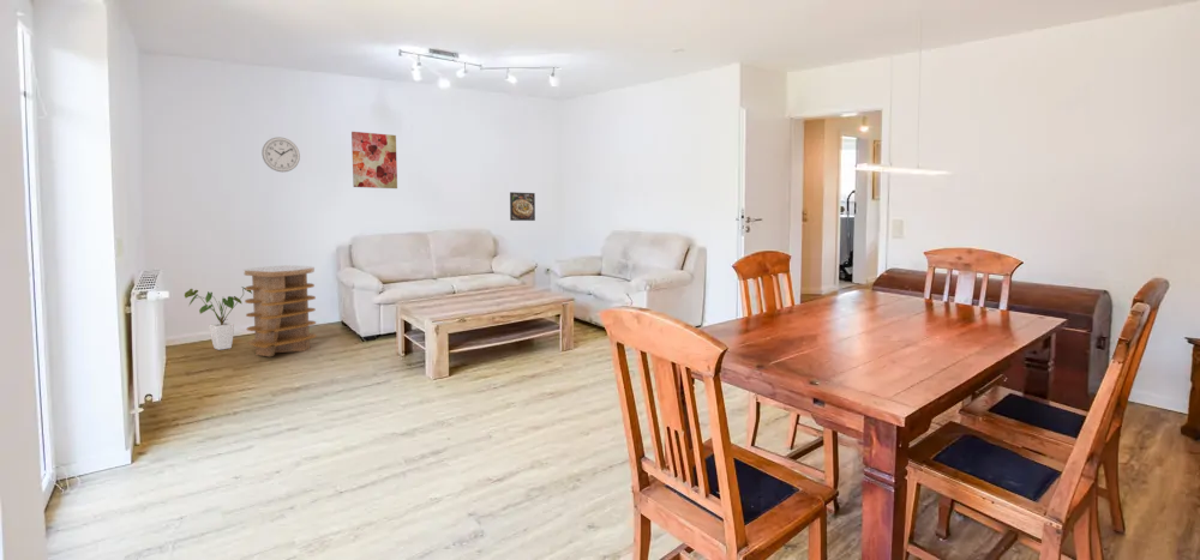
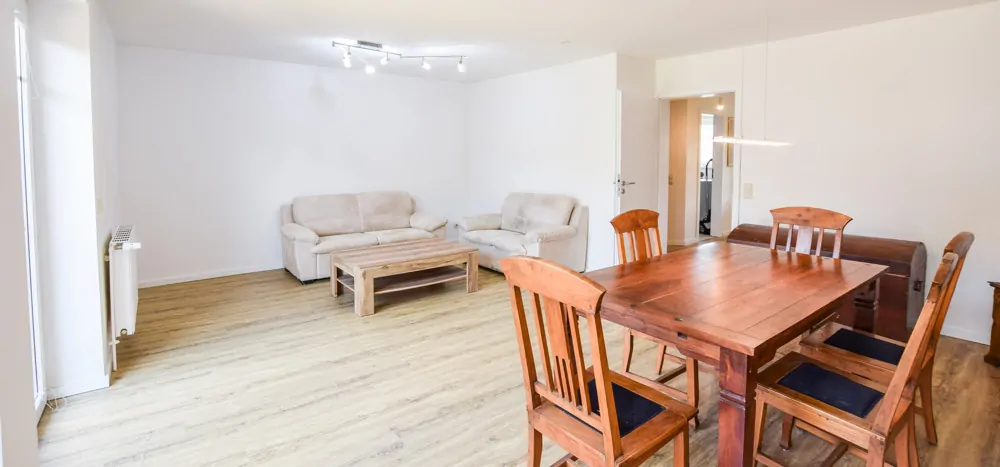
- house plant [184,285,253,351]
- wall art [350,131,398,189]
- side table [242,264,318,357]
- wall clock [260,137,301,173]
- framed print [509,191,536,222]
